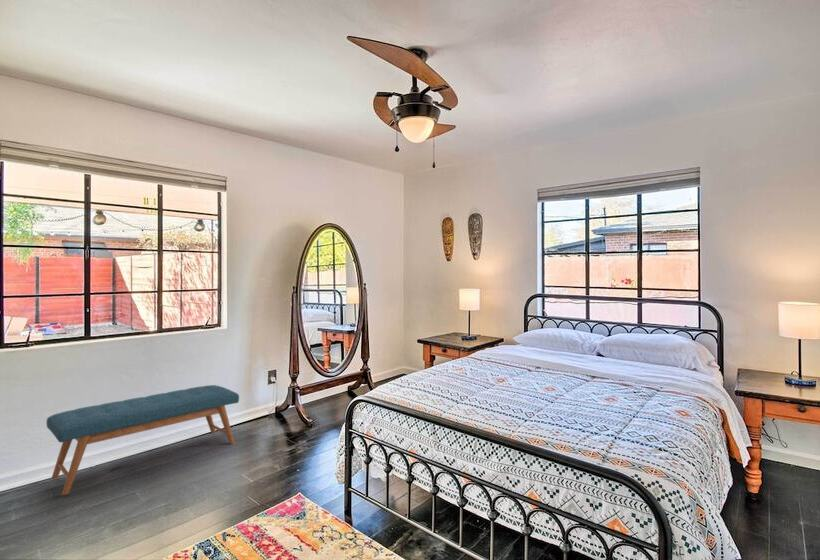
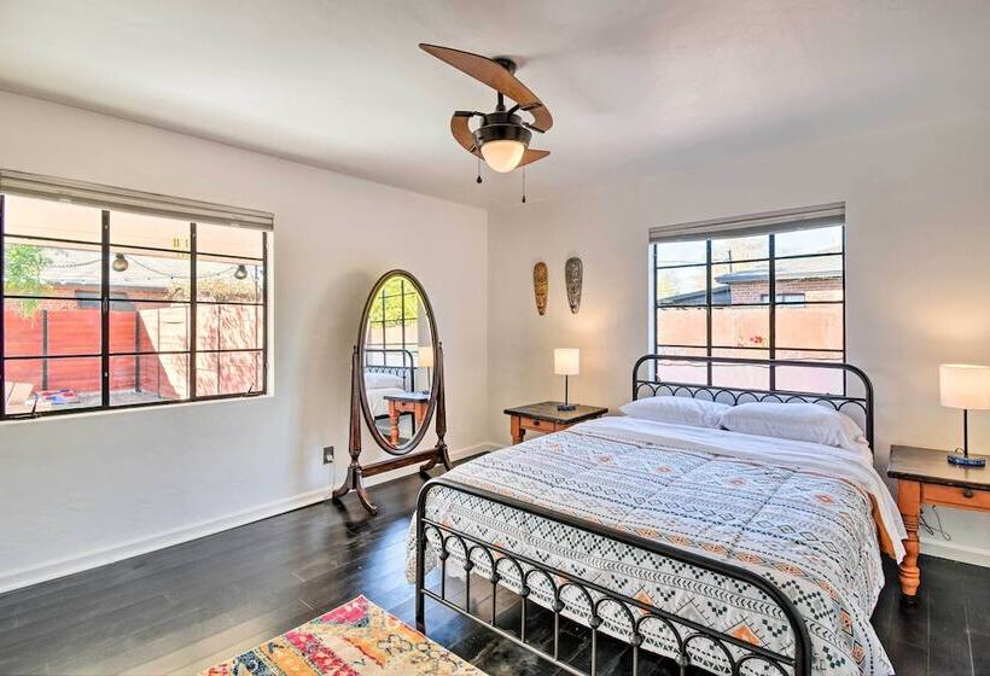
- bench [45,384,240,496]
